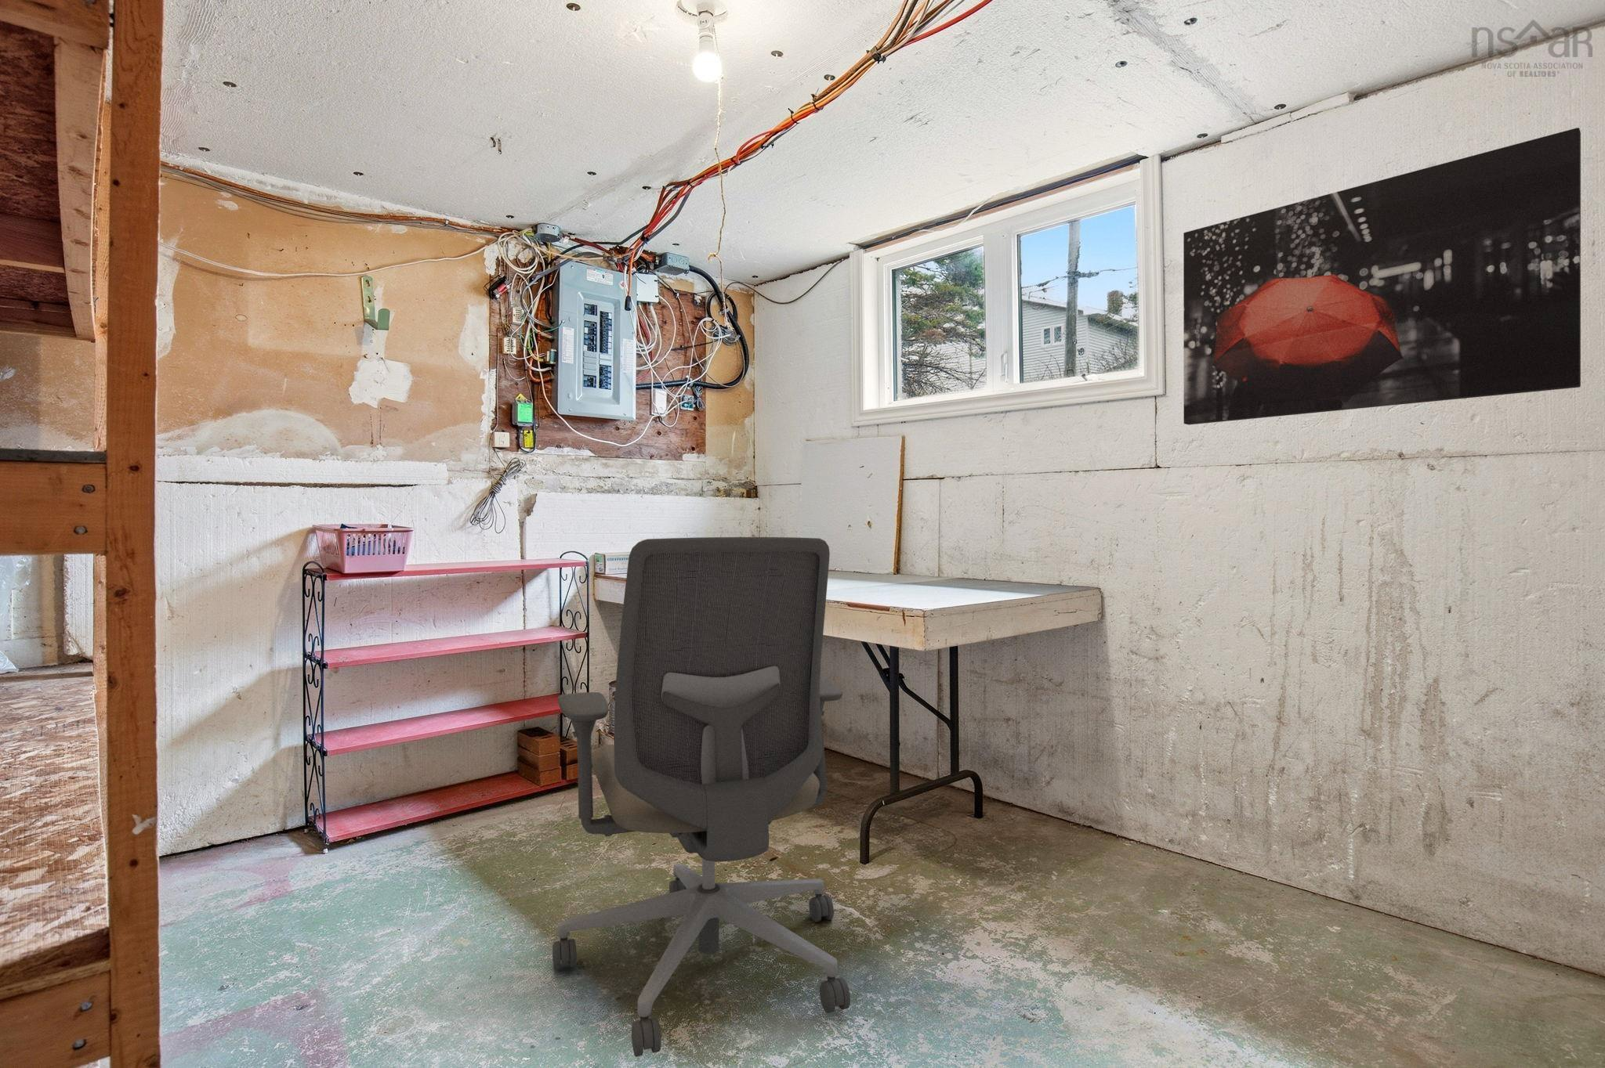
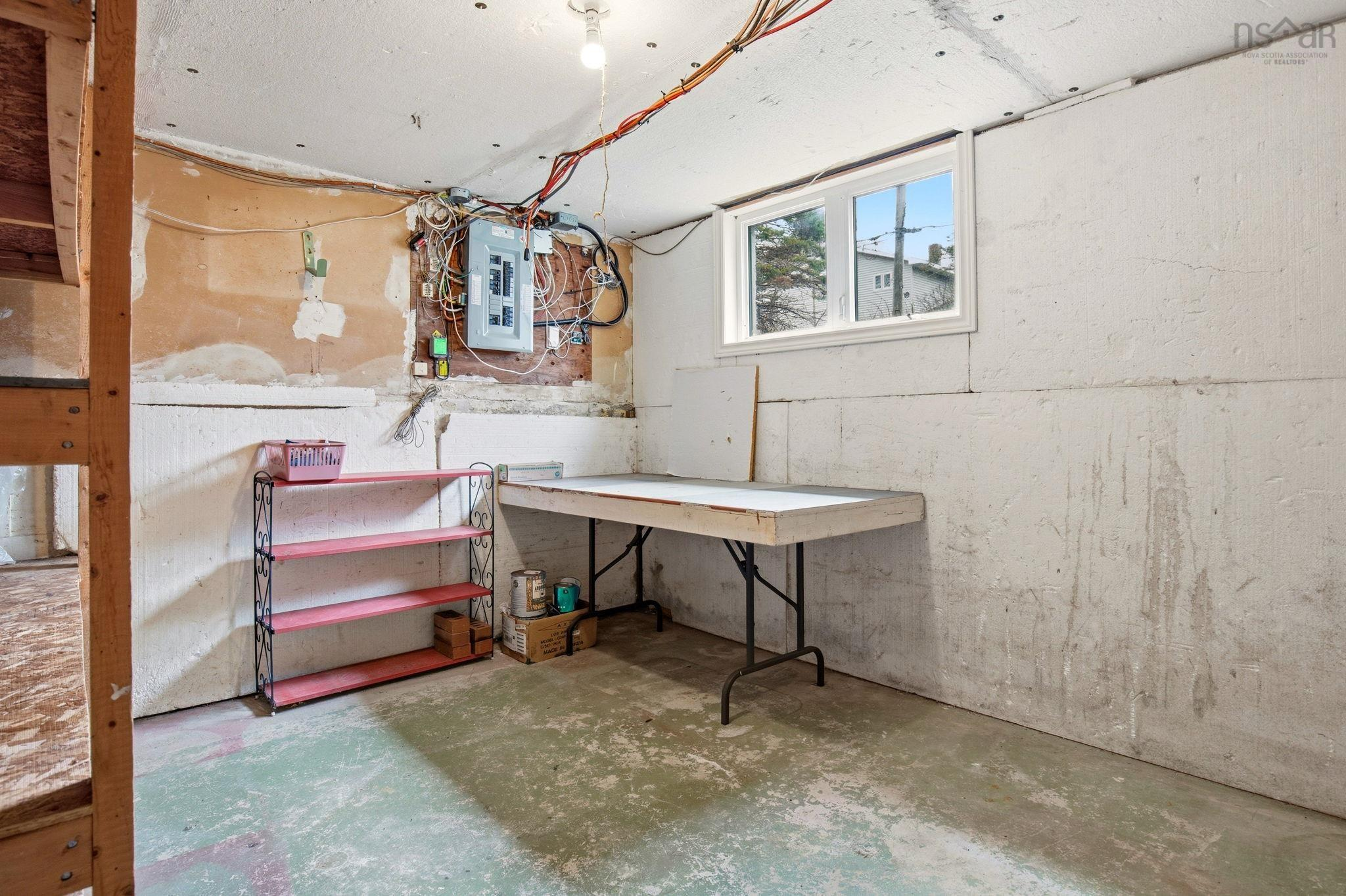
- wall art [1183,126,1581,426]
- office chair [552,536,851,1057]
